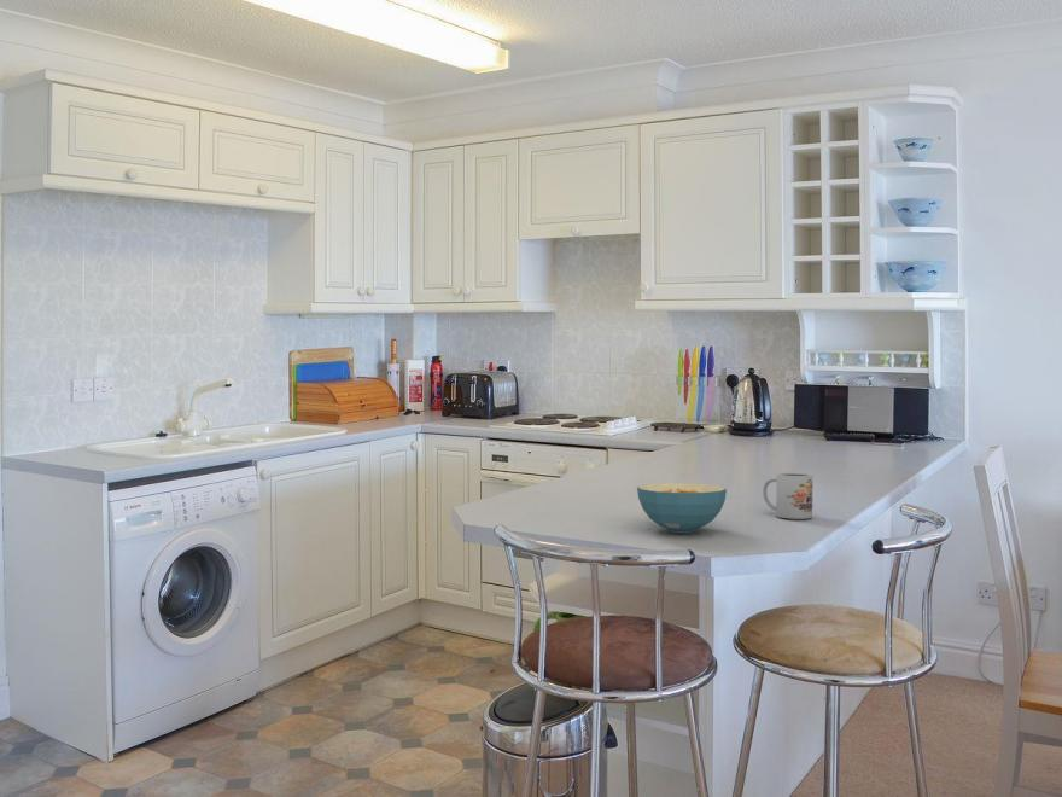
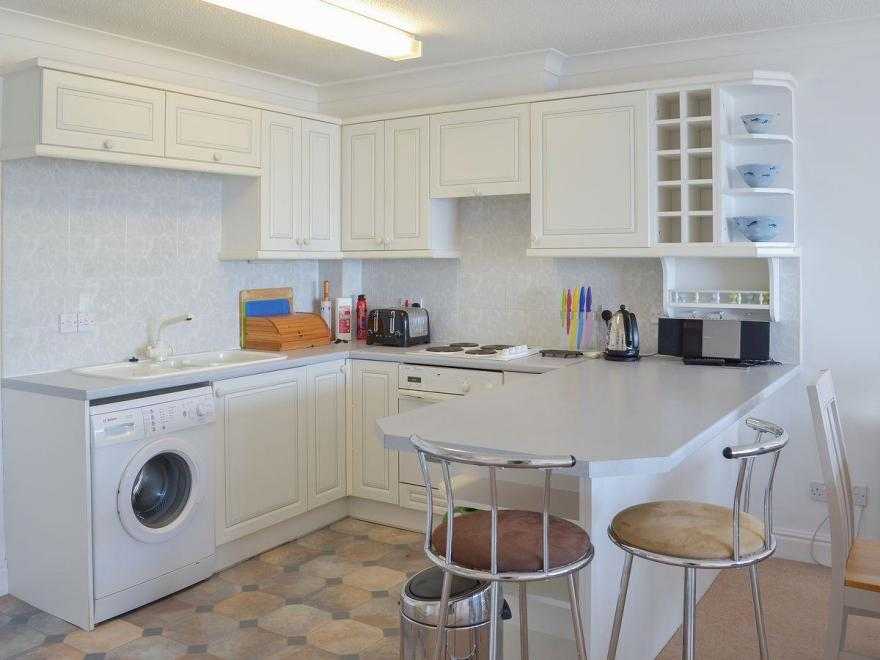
- mug [762,471,813,520]
- cereal bowl [636,482,728,534]
